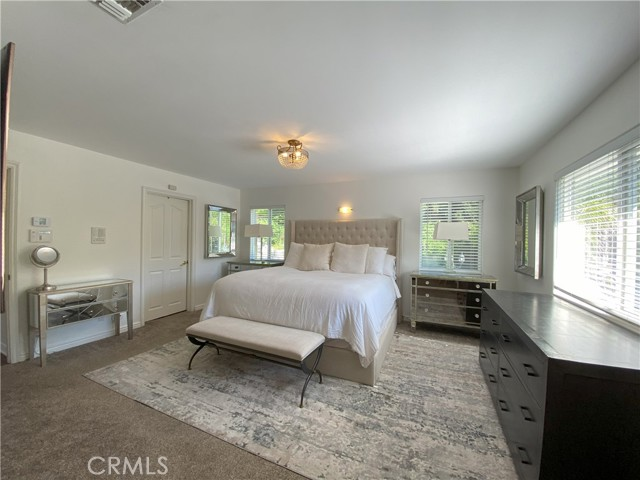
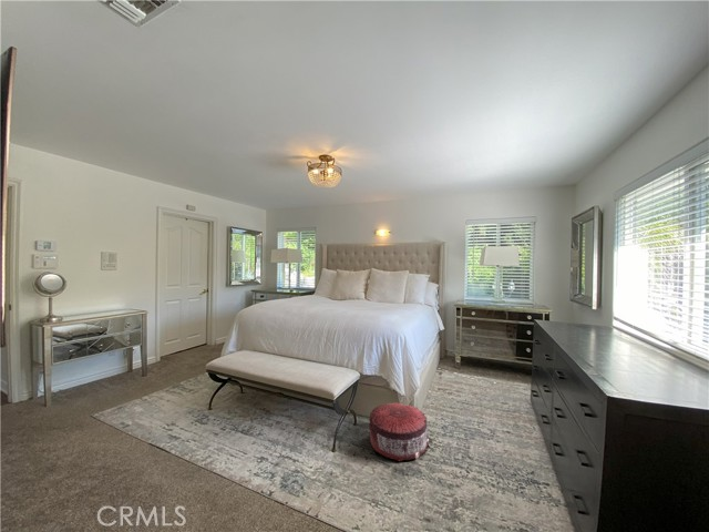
+ pouf [368,401,431,462]
